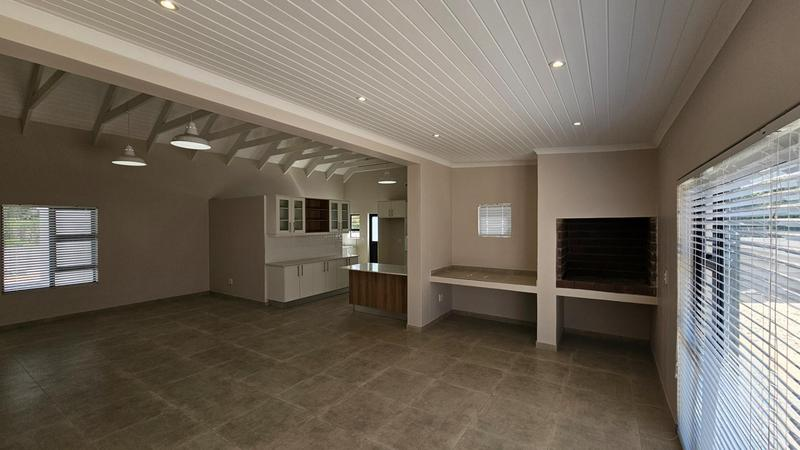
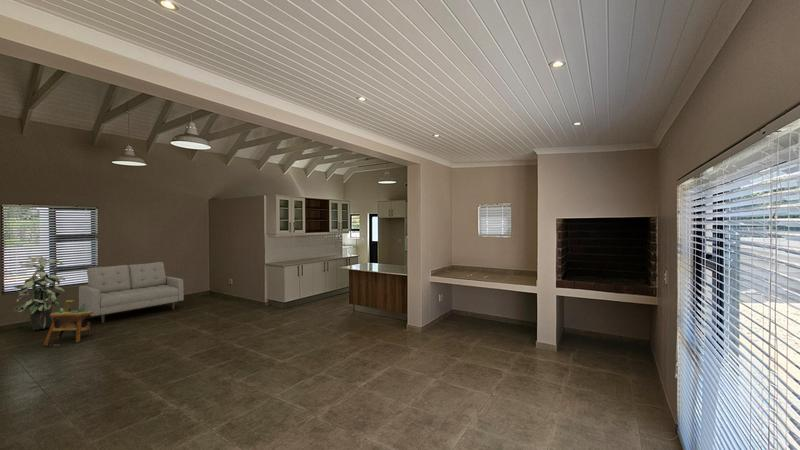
+ side table [43,299,94,346]
+ sofa [78,261,185,324]
+ indoor plant [11,254,66,331]
